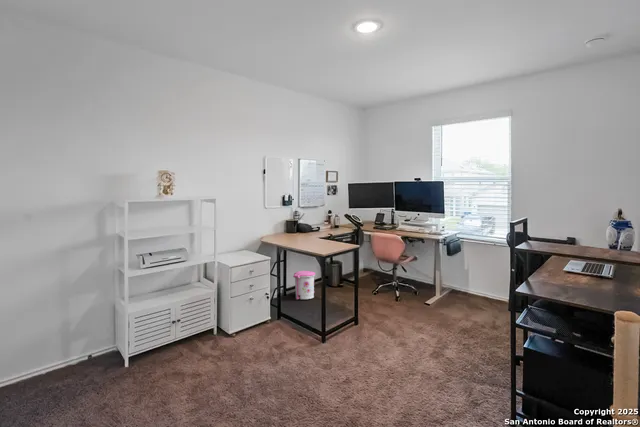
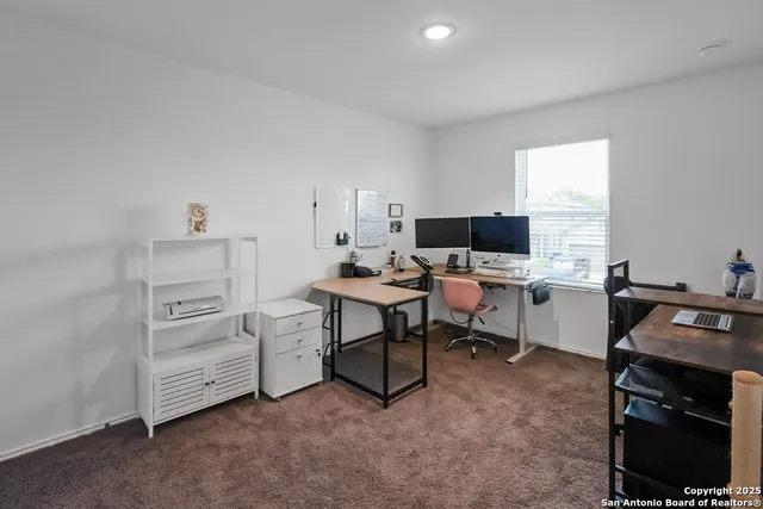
- trash can [292,270,316,301]
